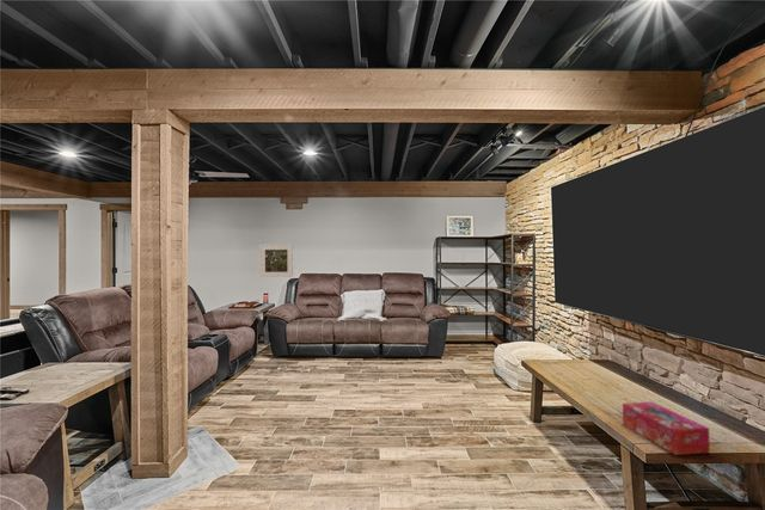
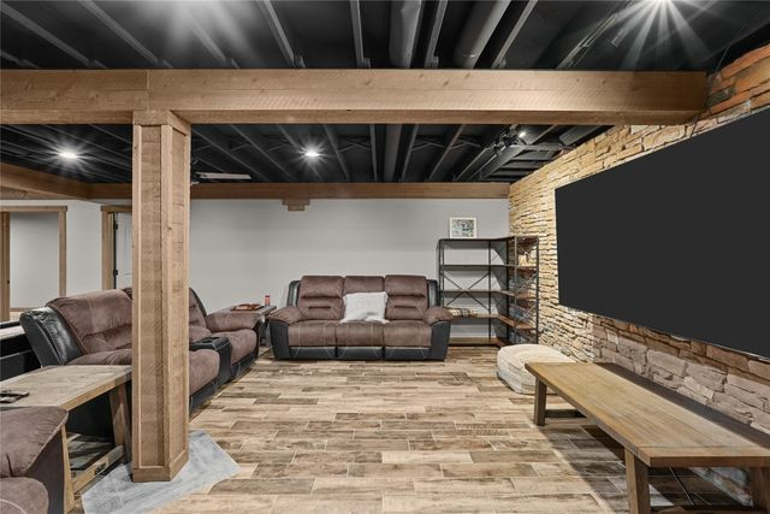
- tissue box [622,400,711,456]
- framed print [258,244,294,278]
